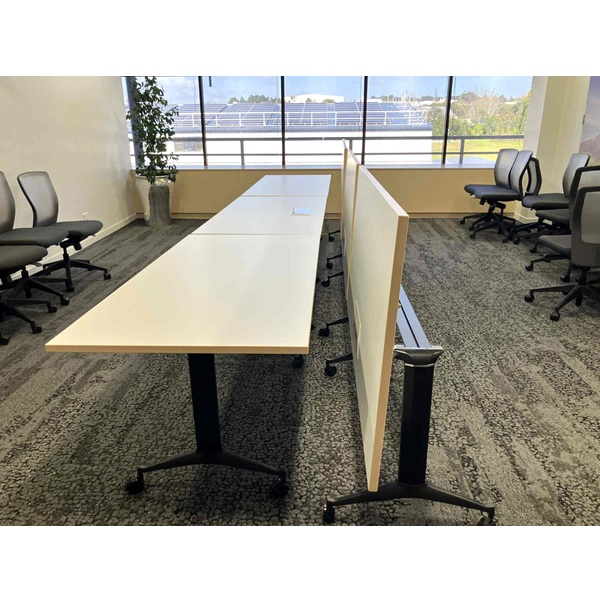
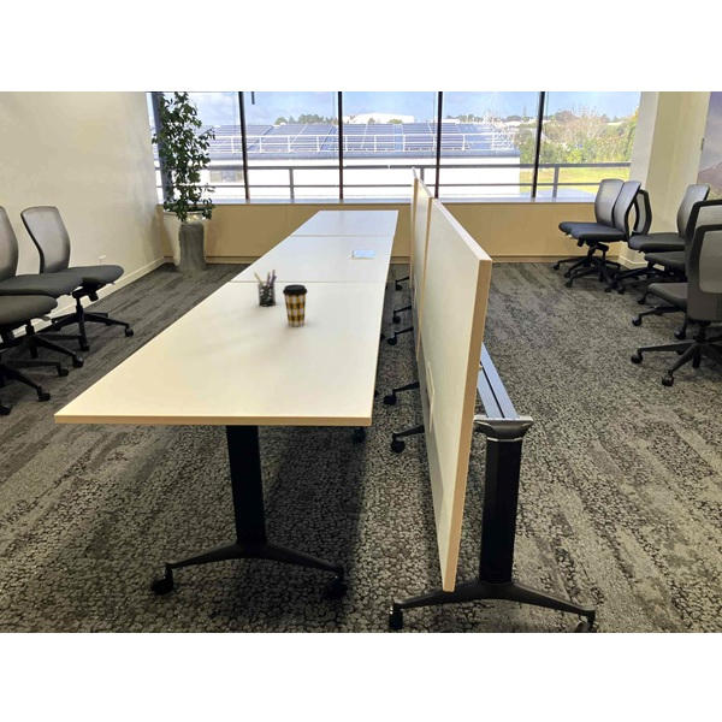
+ pen holder [253,268,278,307]
+ coffee cup [282,283,308,327]
